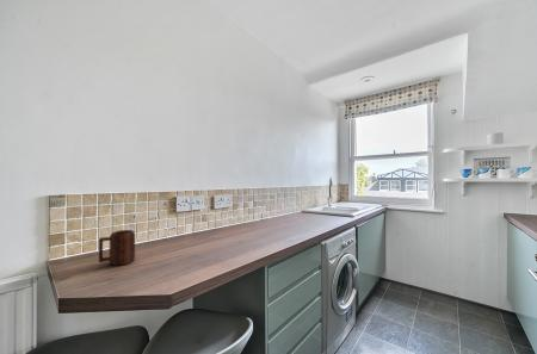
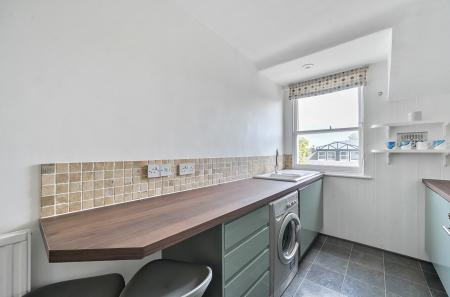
- mug [98,229,136,266]
